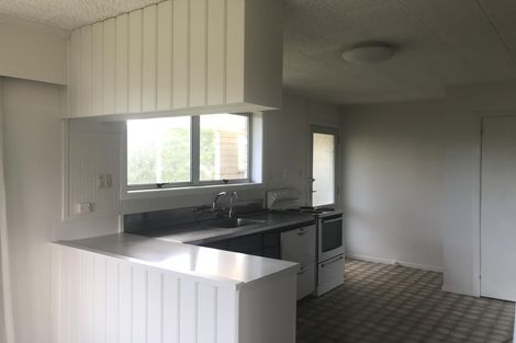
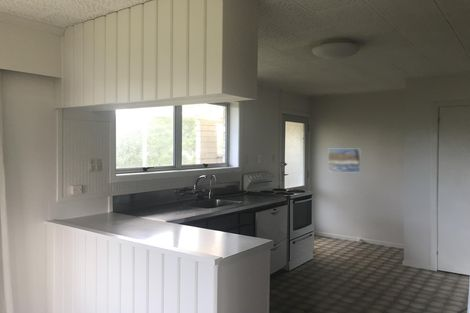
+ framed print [327,148,362,174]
